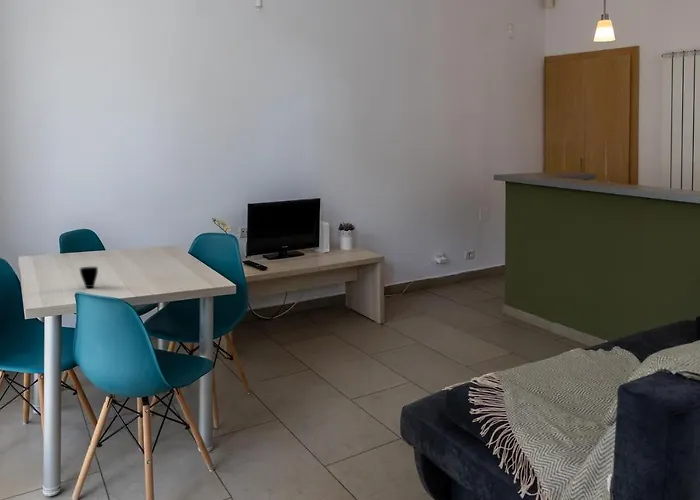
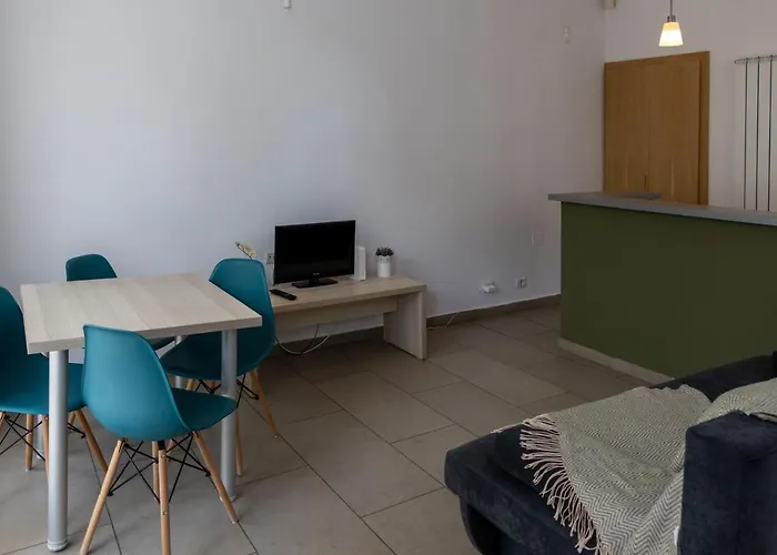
- cup [79,266,99,288]
